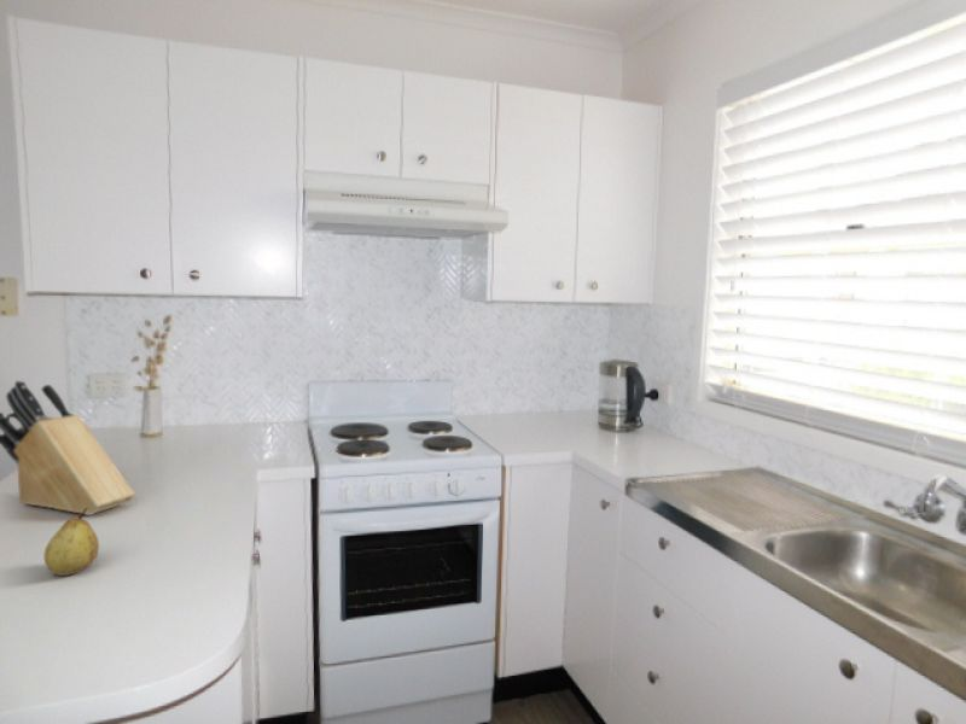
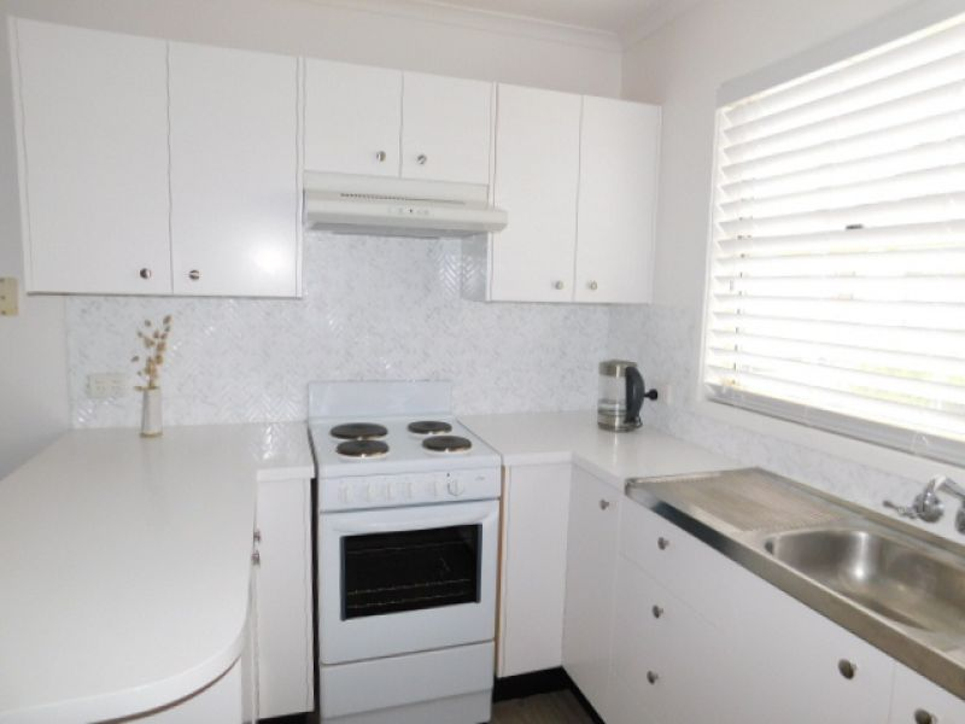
- knife block [0,379,136,516]
- fruit [43,508,100,577]
